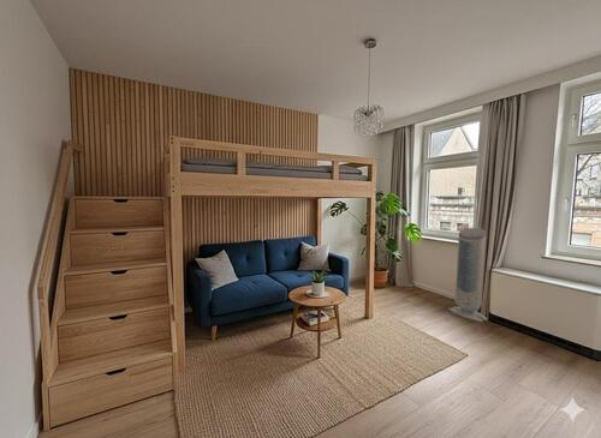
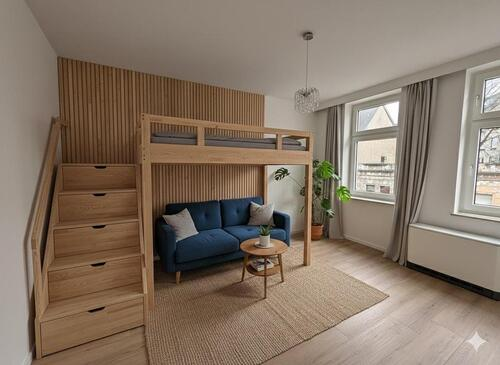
- air purifier [447,227,489,323]
